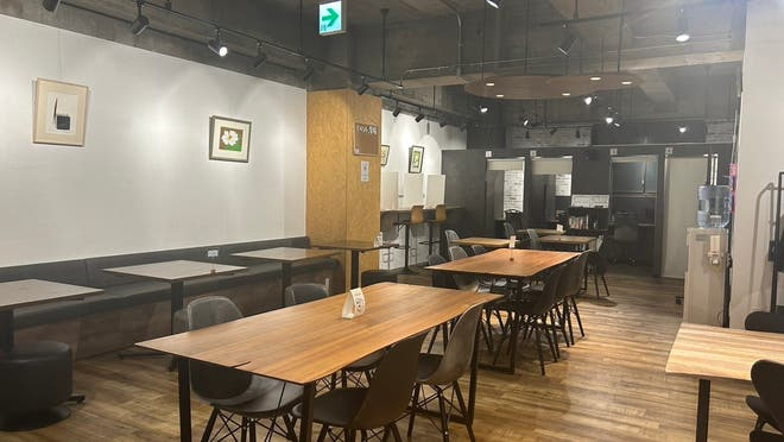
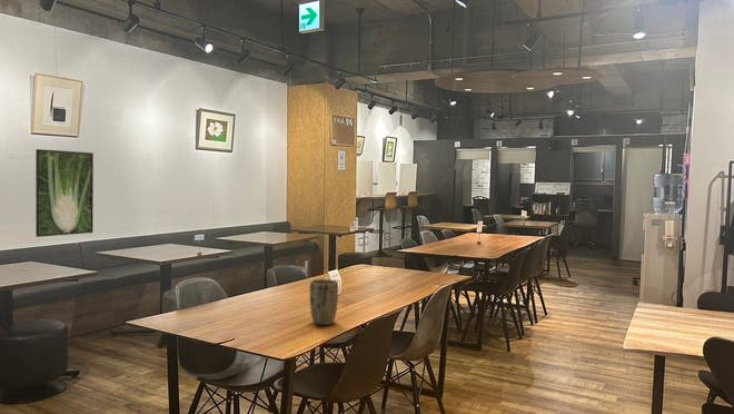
+ plant pot [308,278,339,326]
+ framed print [34,148,95,238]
